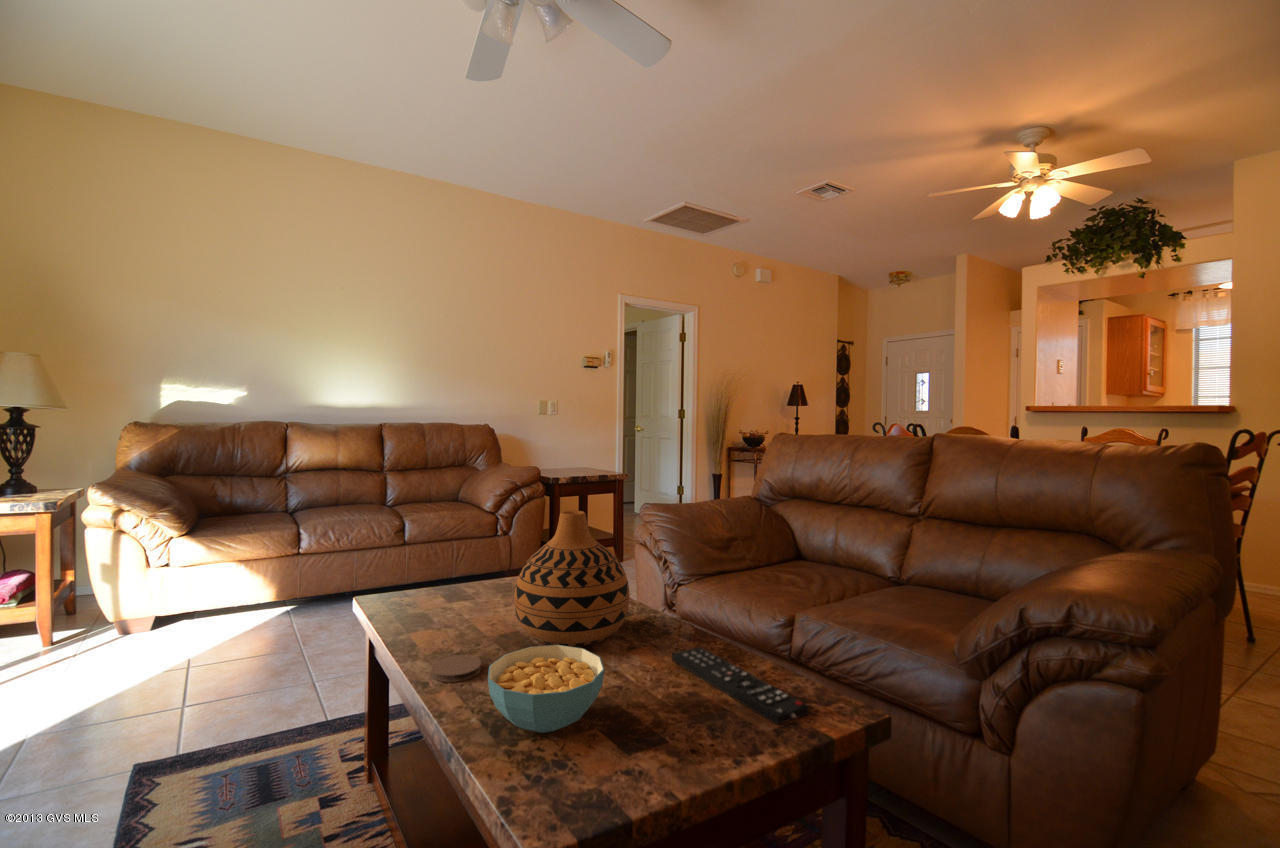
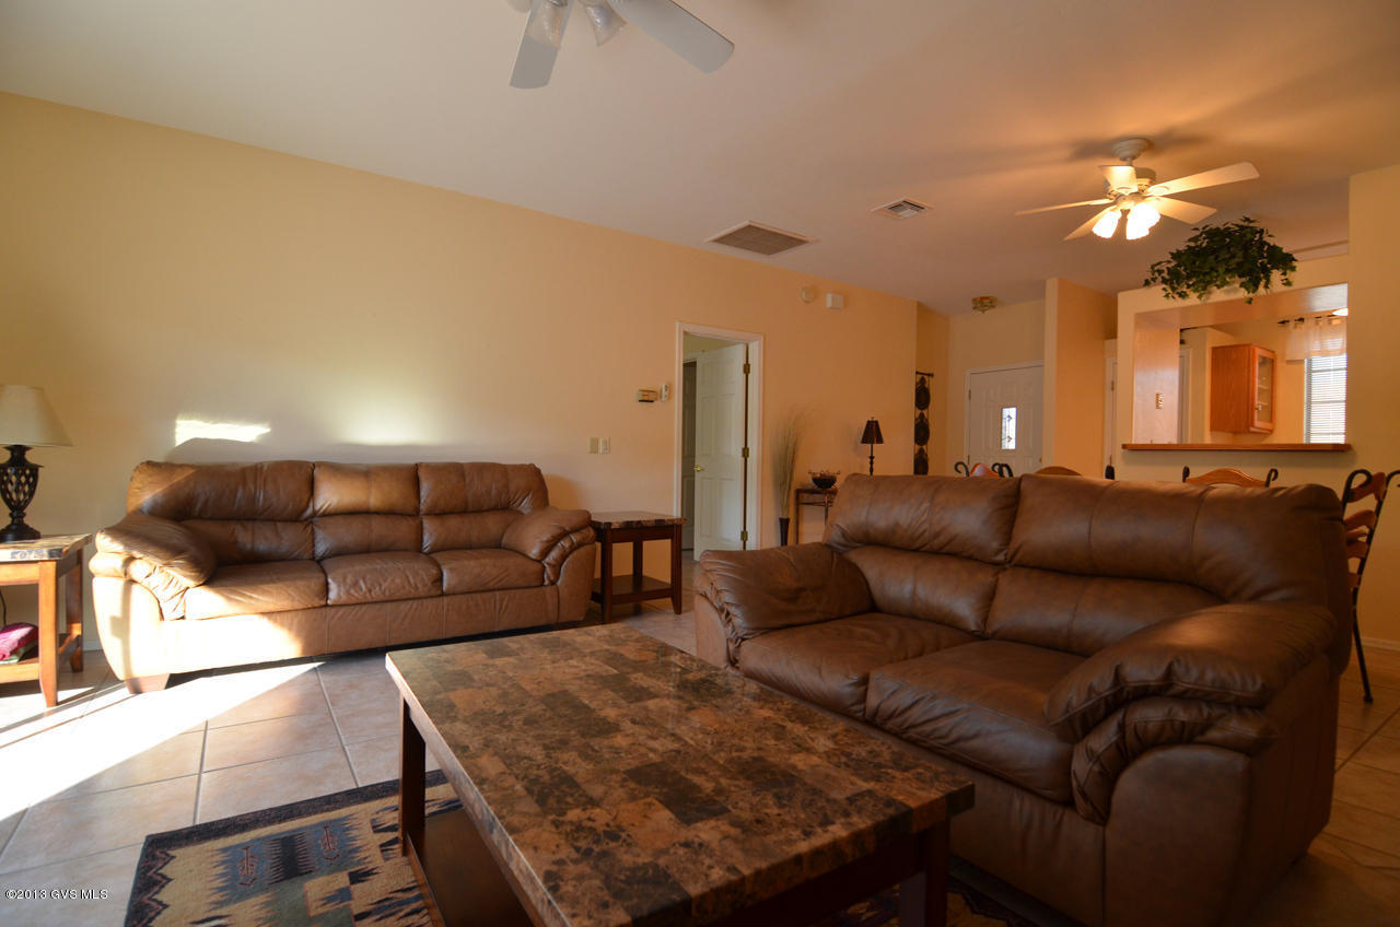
- coaster [430,654,482,683]
- remote control [671,645,810,726]
- vase [513,510,630,647]
- cereal bowl [487,645,605,734]
